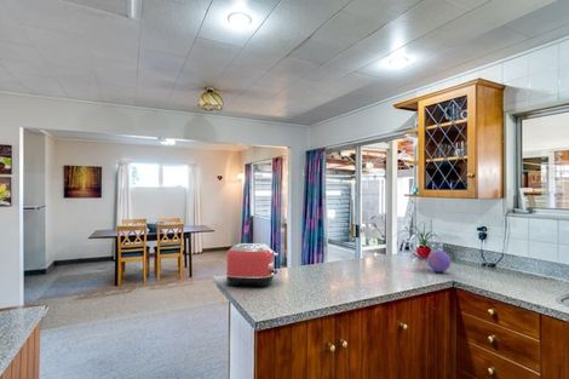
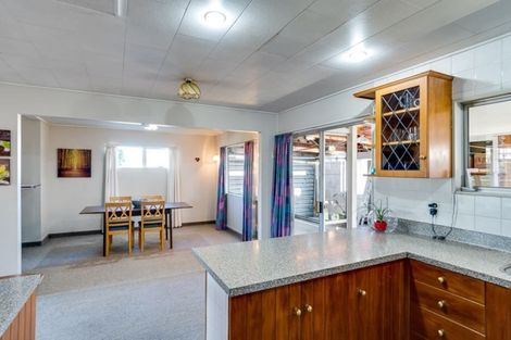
- toaster [225,242,280,287]
- decorative ball [426,249,452,272]
